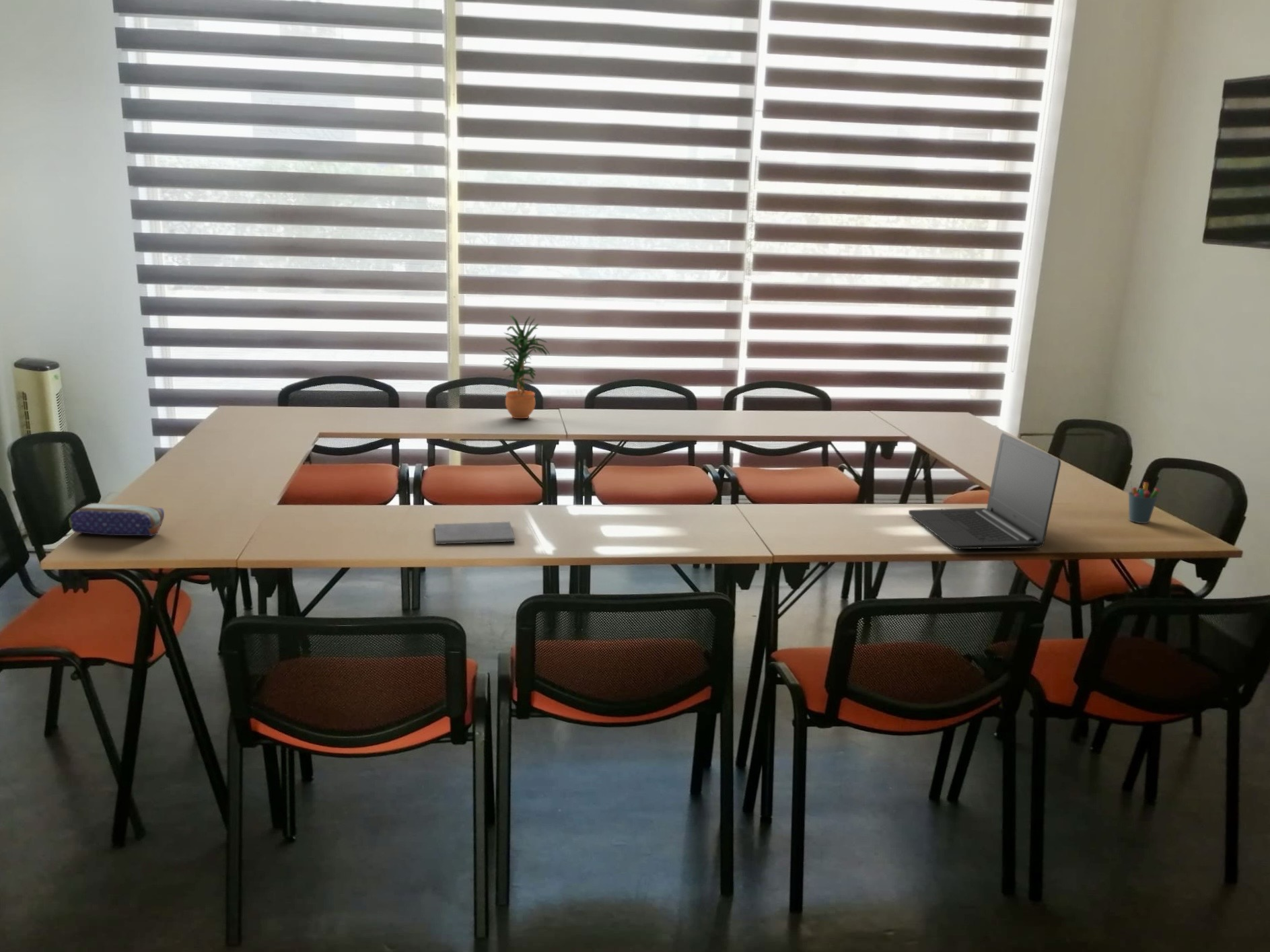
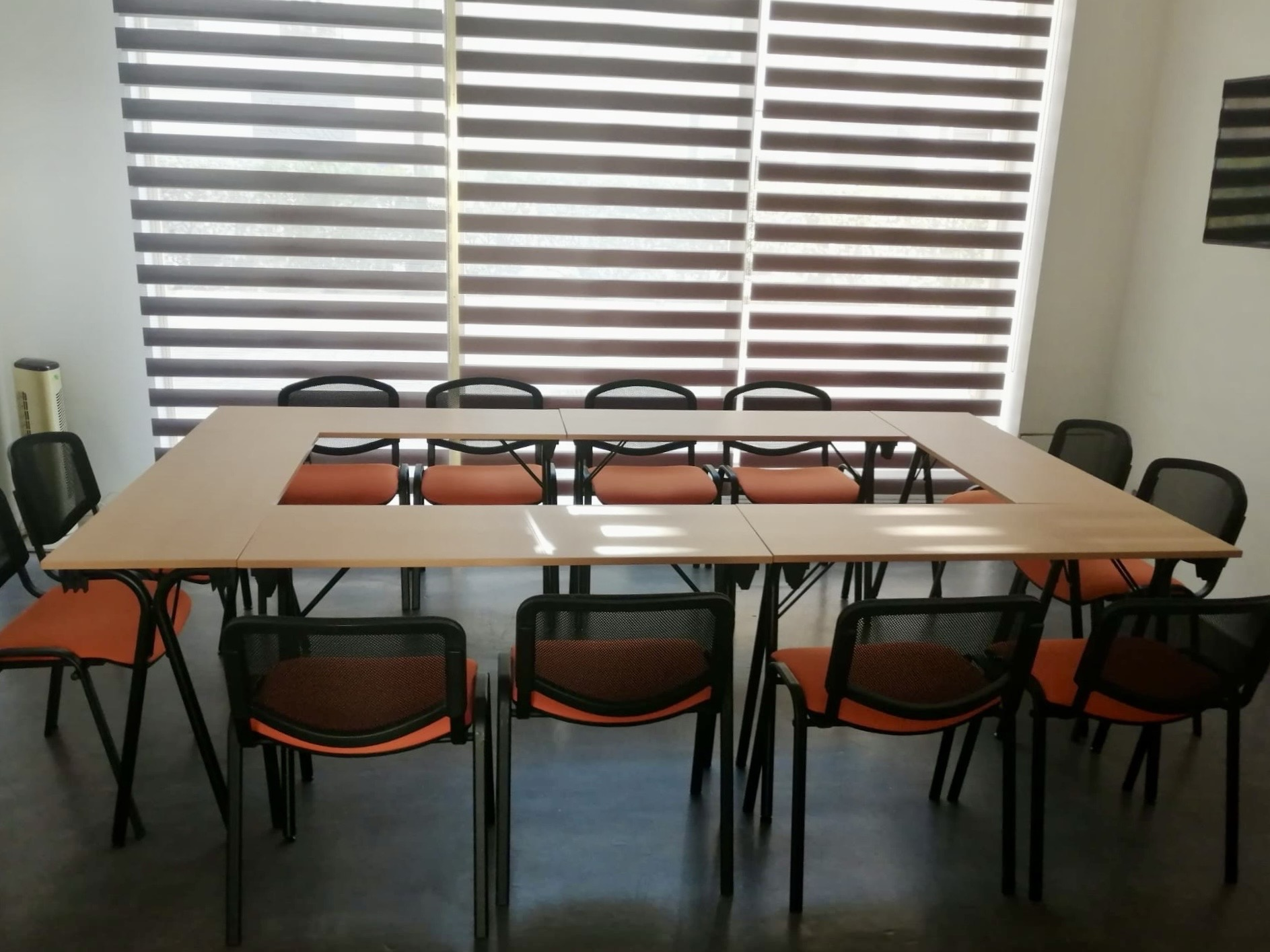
- pen holder [1128,478,1160,524]
- potted plant [500,314,551,419]
- notepad [434,521,516,545]
- pencil case [68,503,165,537]
- laptop [908,433,1061,550]
